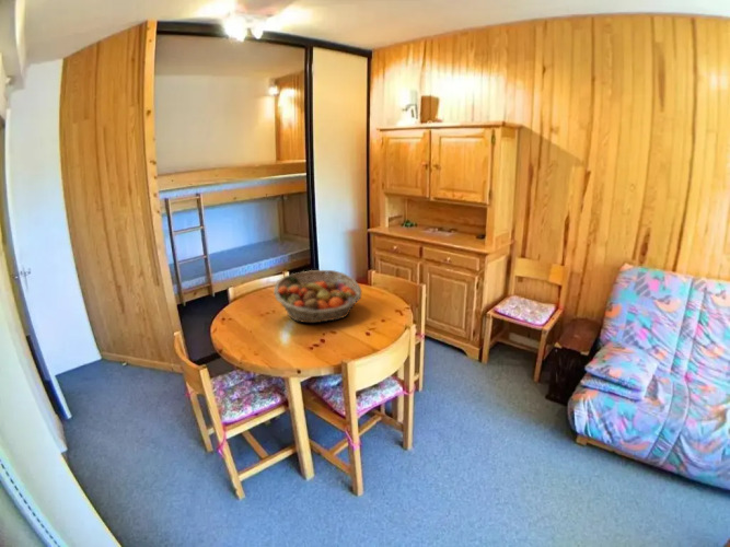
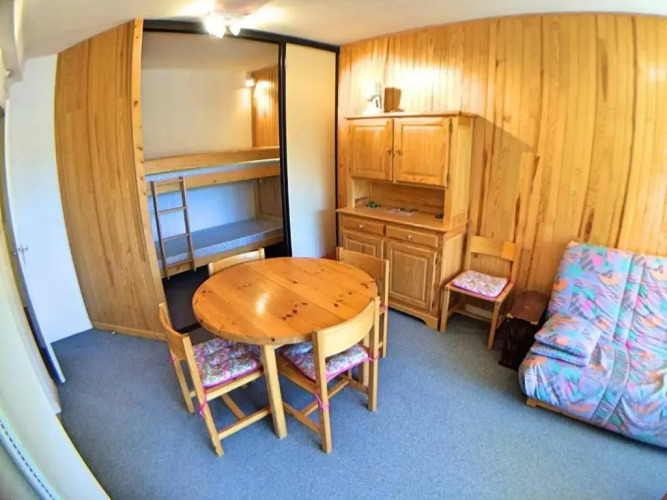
- fruit basket [273,269,362,324]
